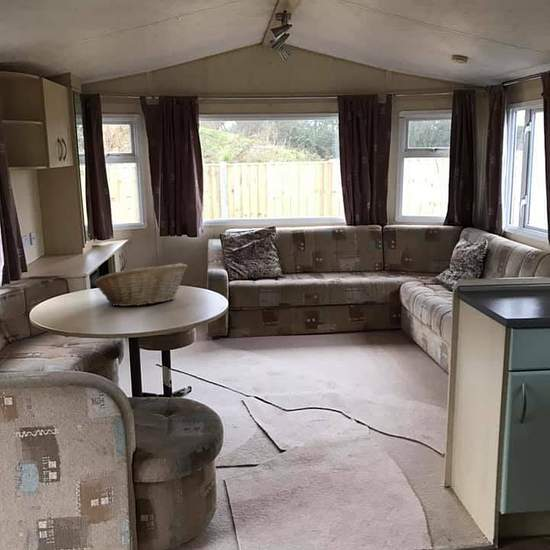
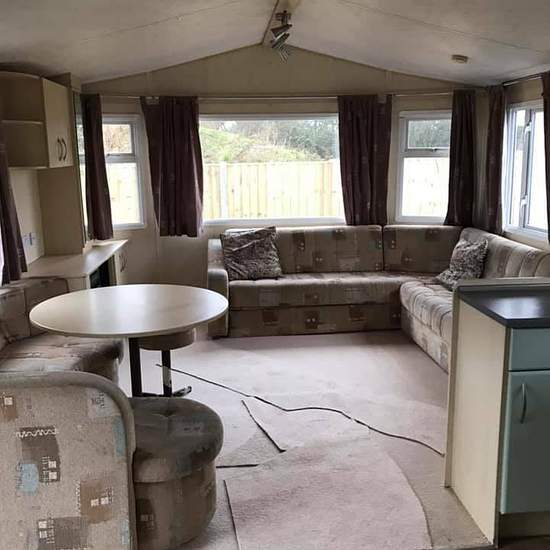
- fruit basket [92,262,188,307]
